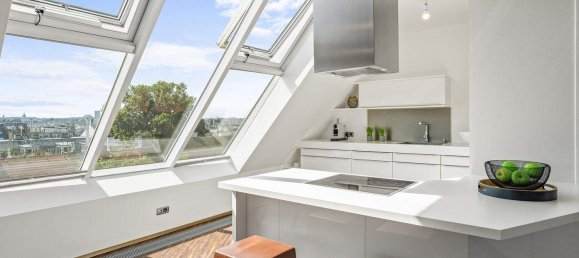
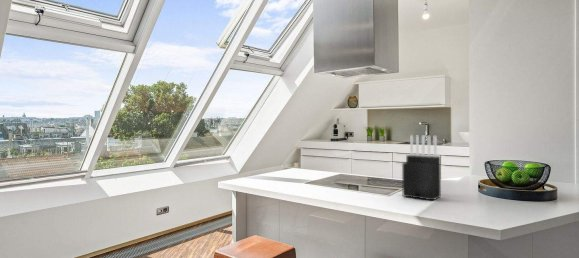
+ knife block [401,134,442,201]
